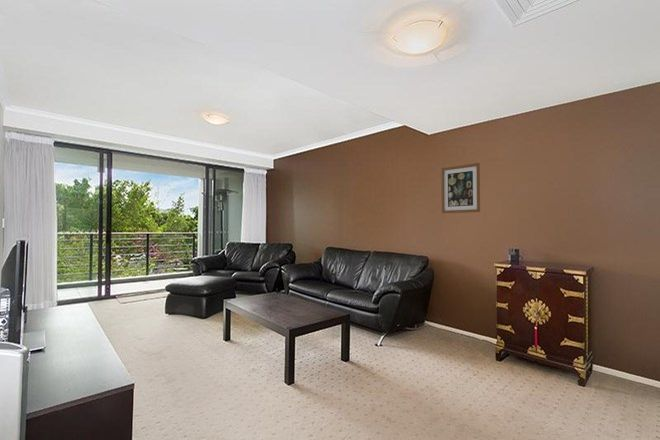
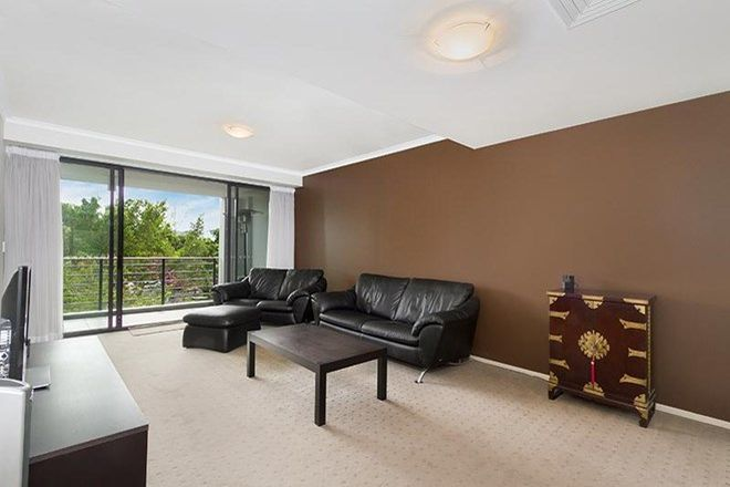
- wall art [440,162,481,214]
